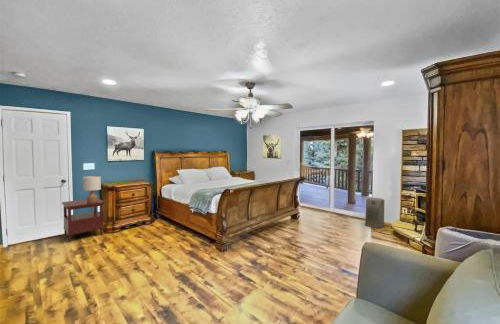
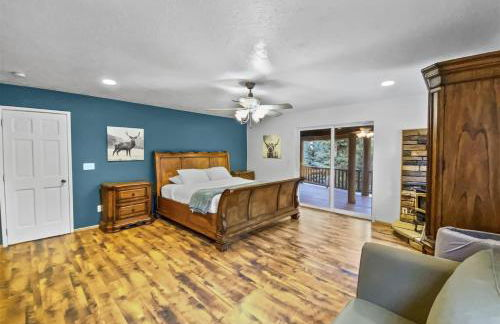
- side table [61,198,105,243]
- fan [364,197,385,229]
- lamp [82,175,102,203]
